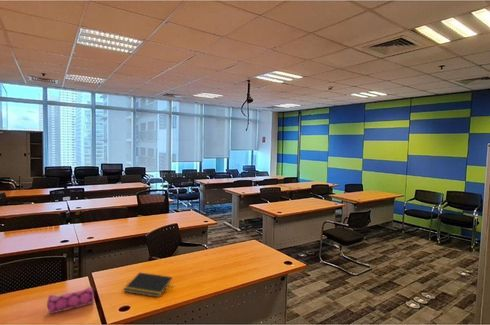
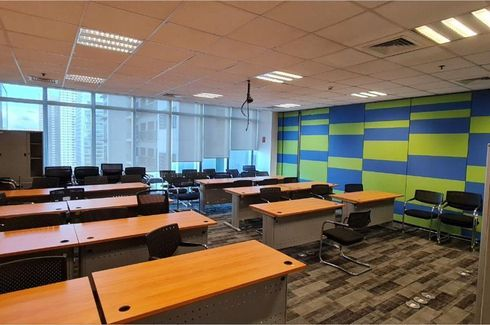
- pencil case [46,286,95,315]
- notepad [122,271,173,298]
